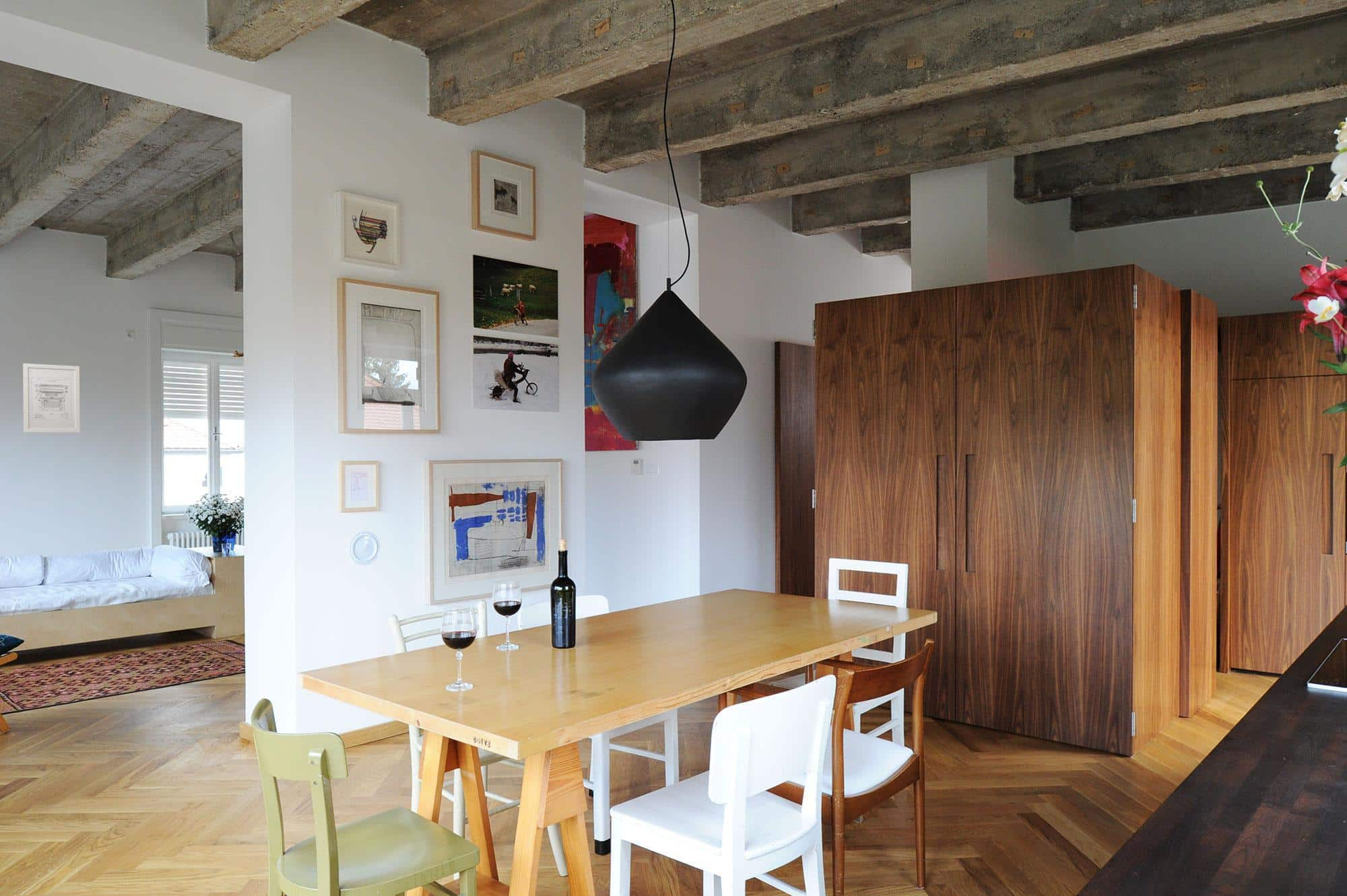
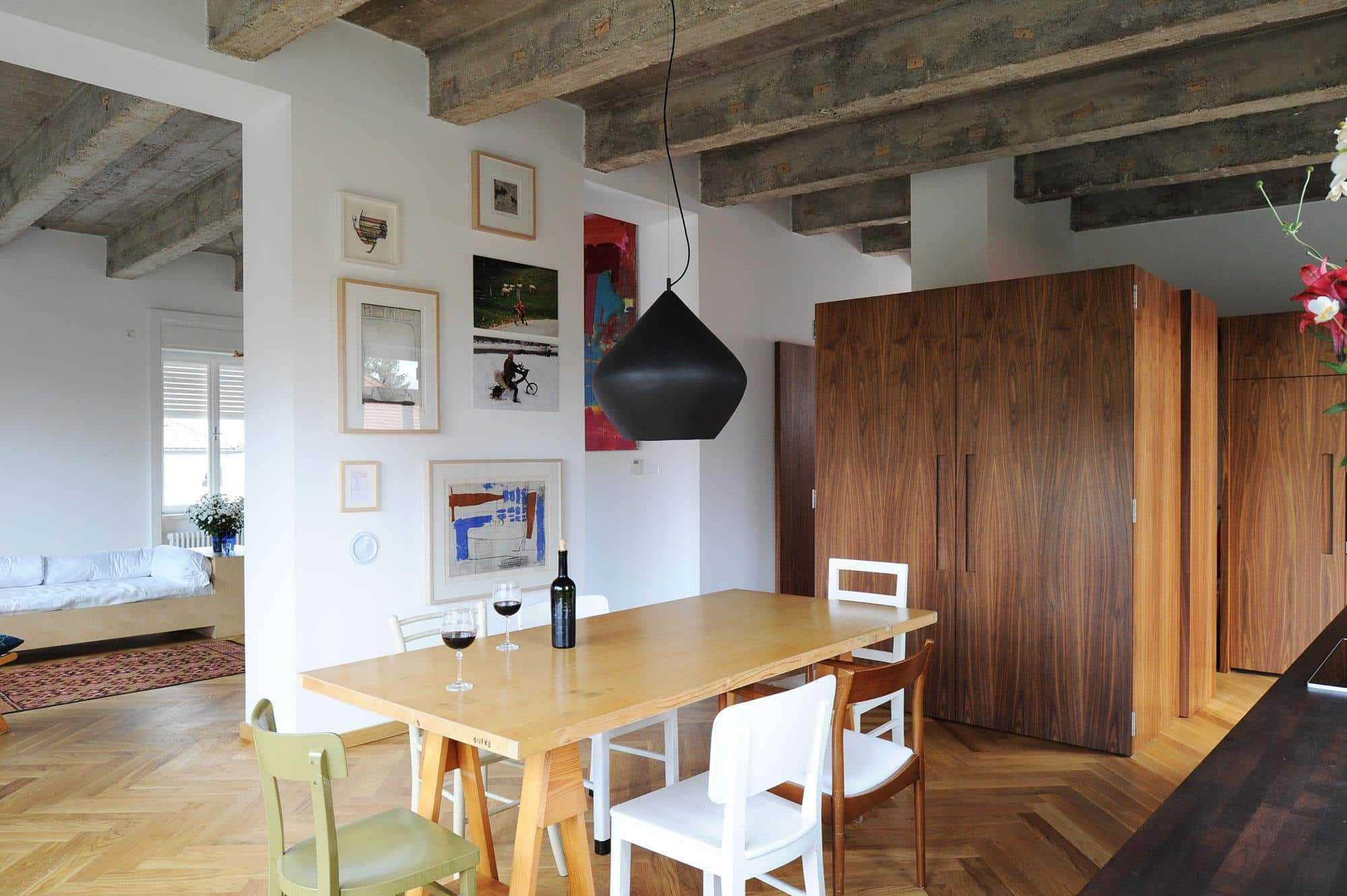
- wall art [22,363,81,433]
